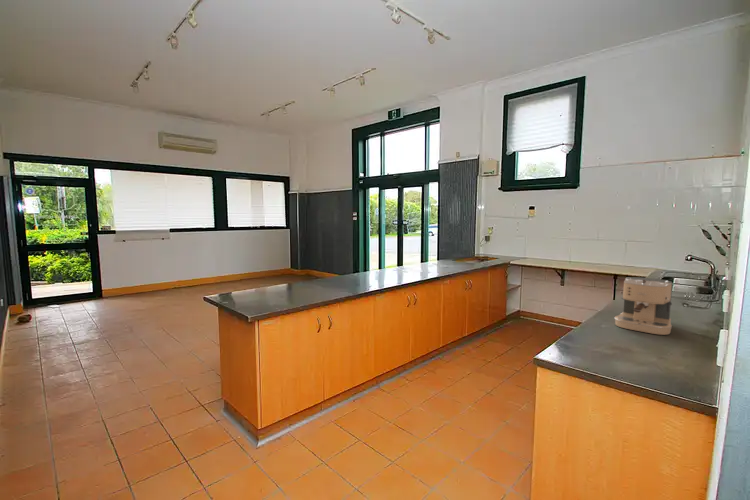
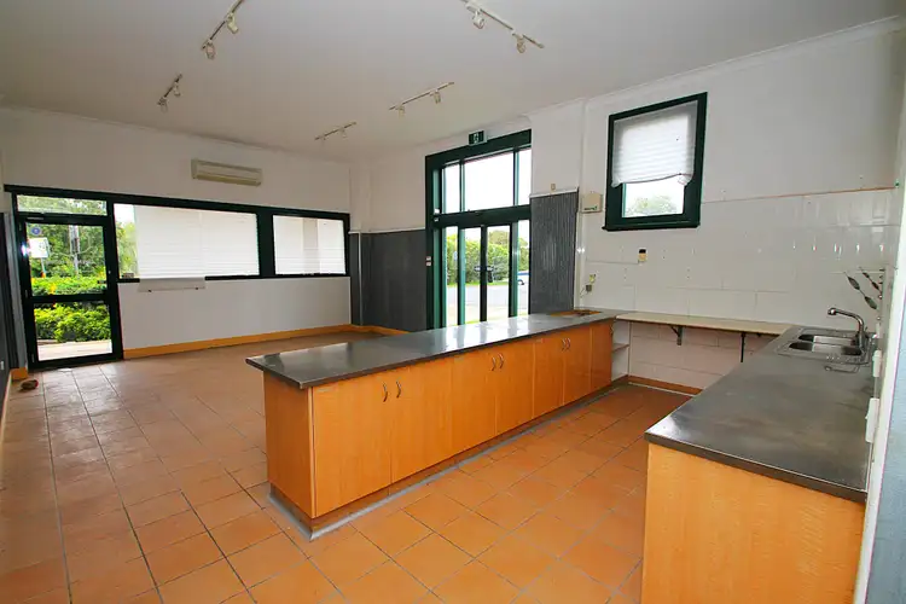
- coffee maker [614,276,674,336]
